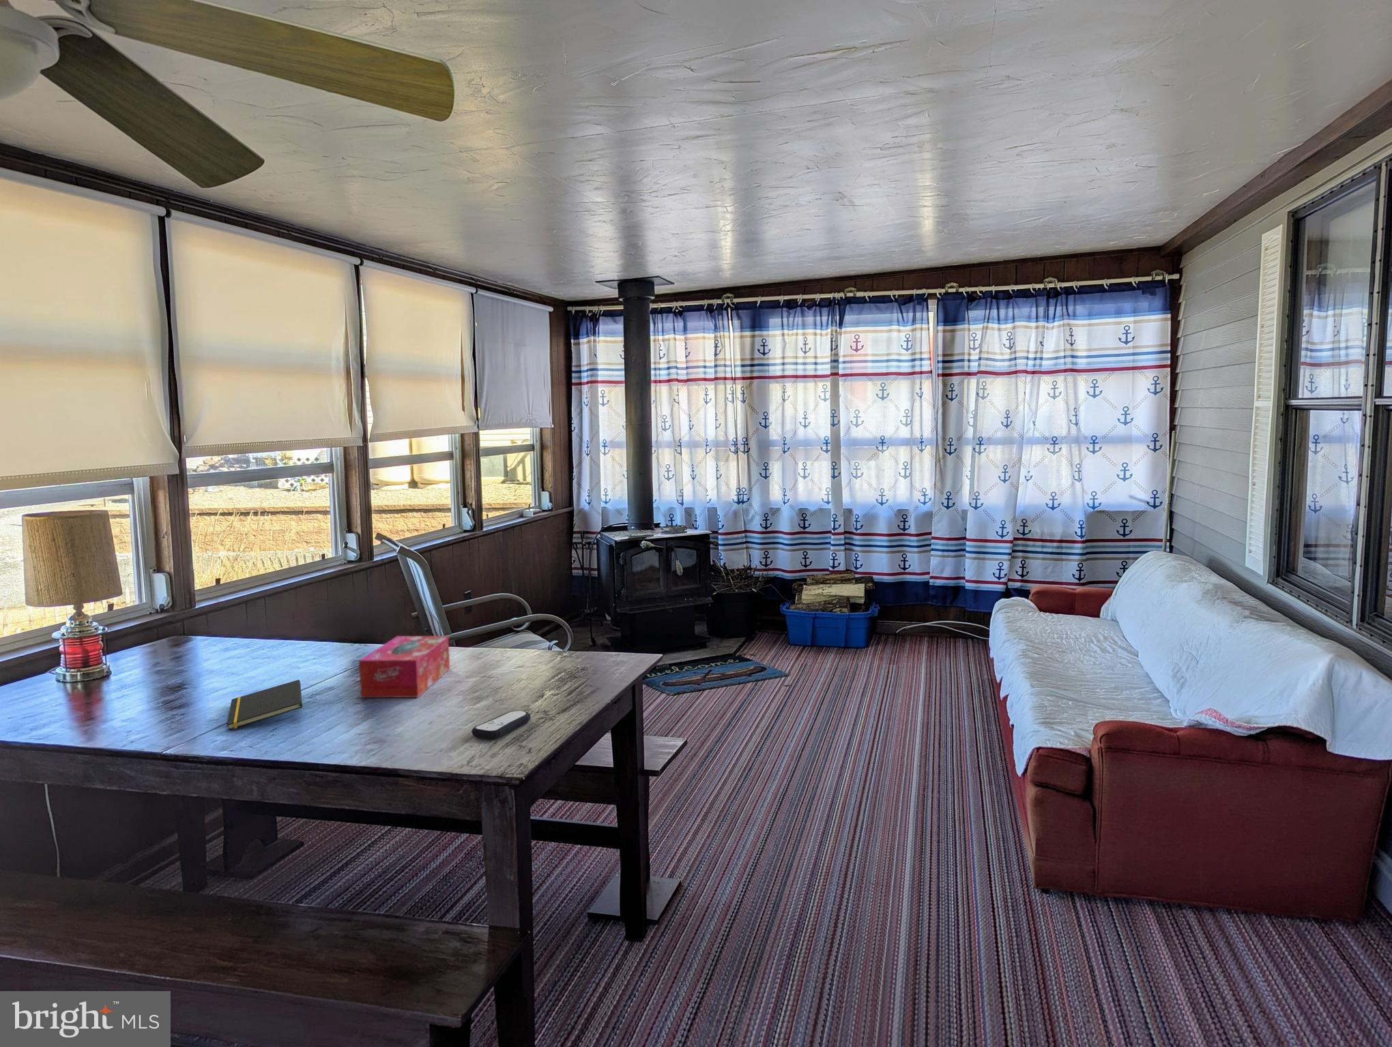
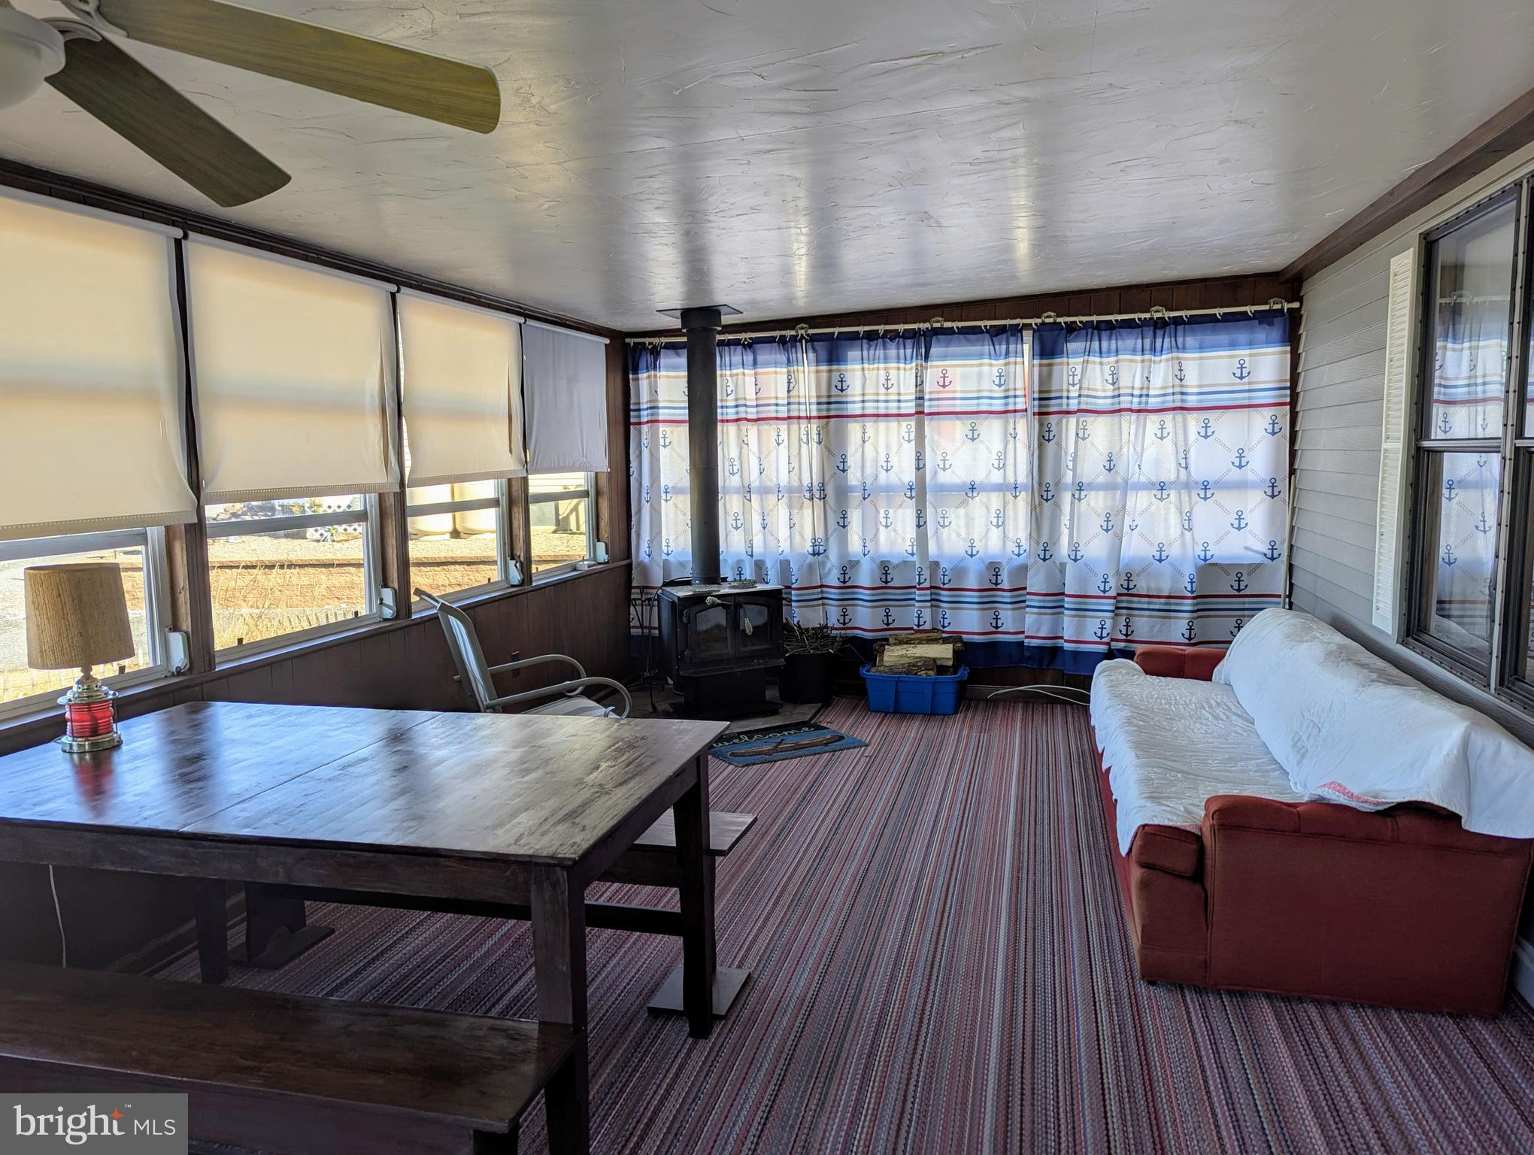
- notepad [227,679,303,730]
- tissue box [359,636,450,698]
- remote control [471,710,531,739]
